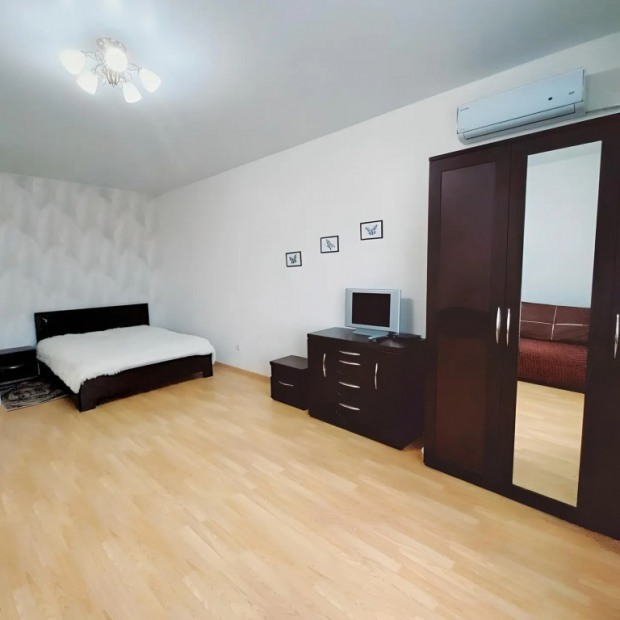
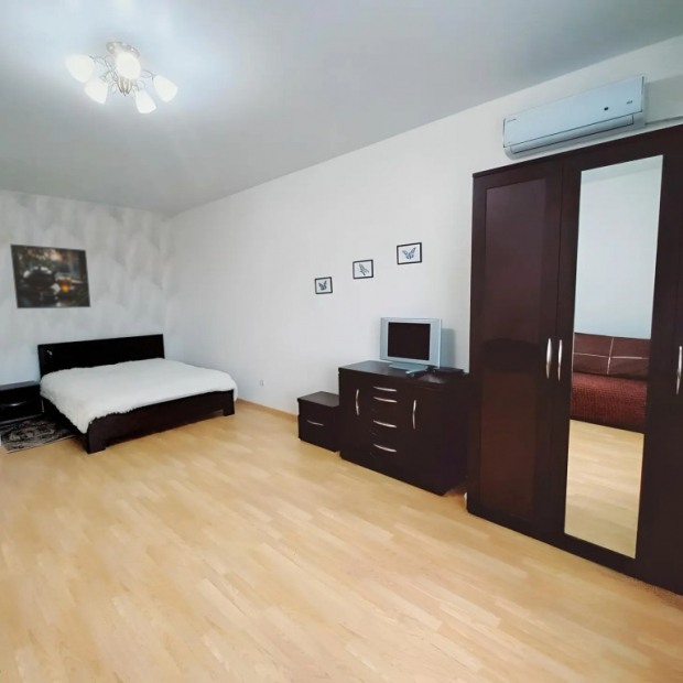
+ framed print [9,243,91,310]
